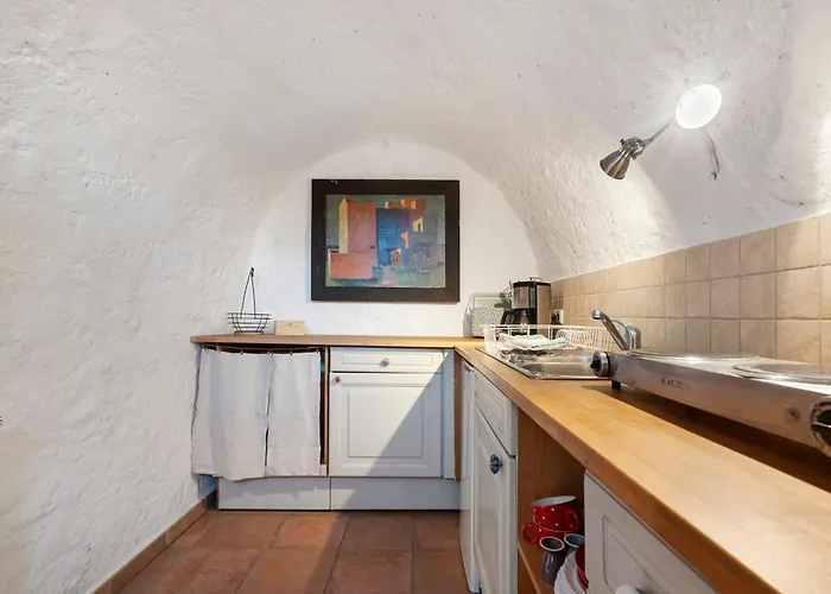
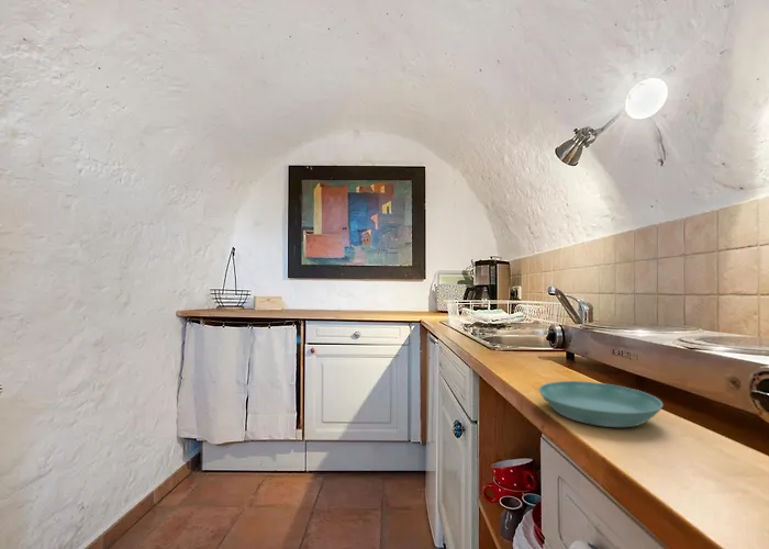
+ saucer [537,380,665,428]
